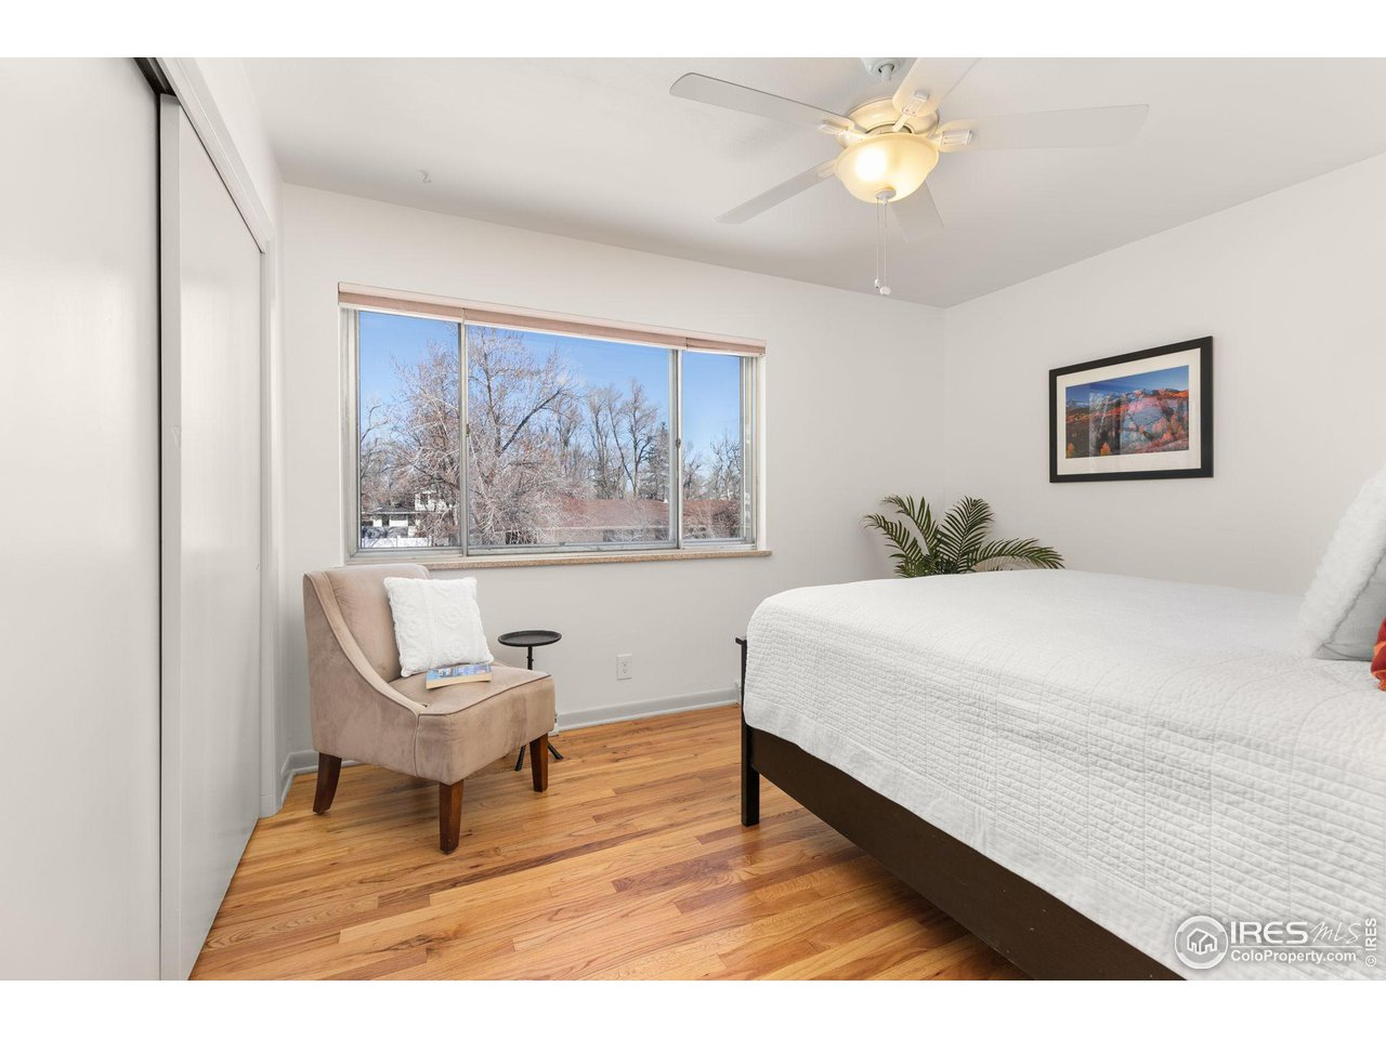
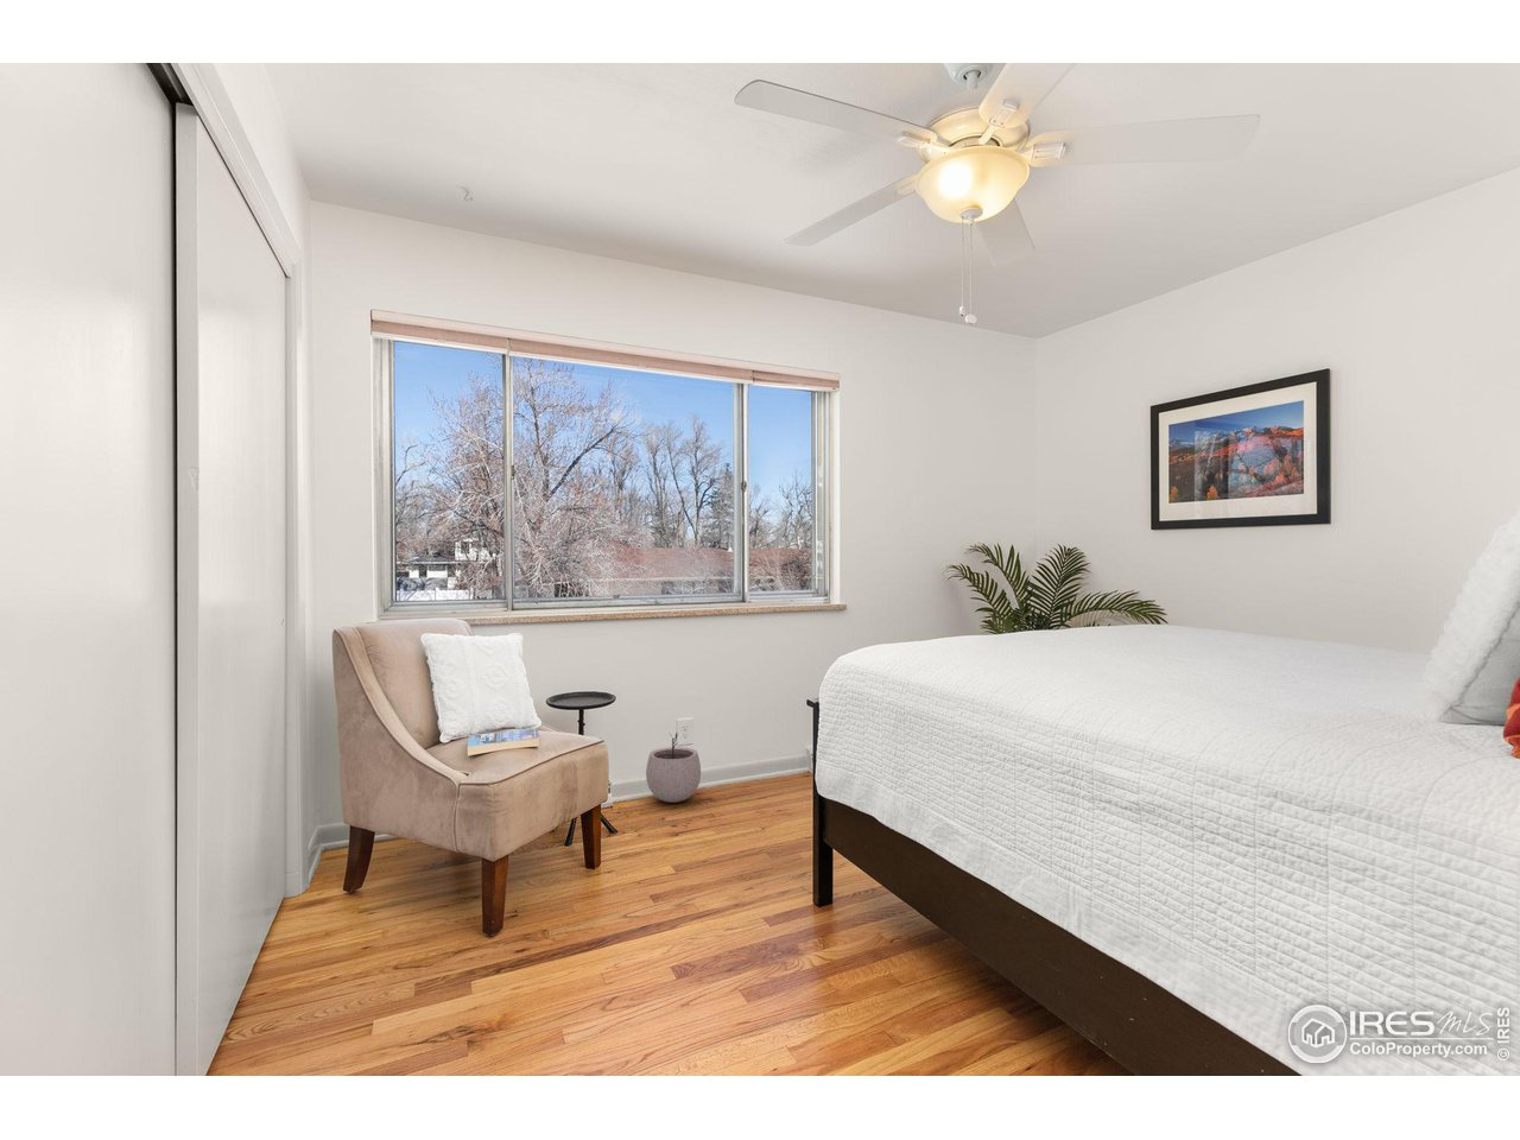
+ plant pot [645,732,701,804]
